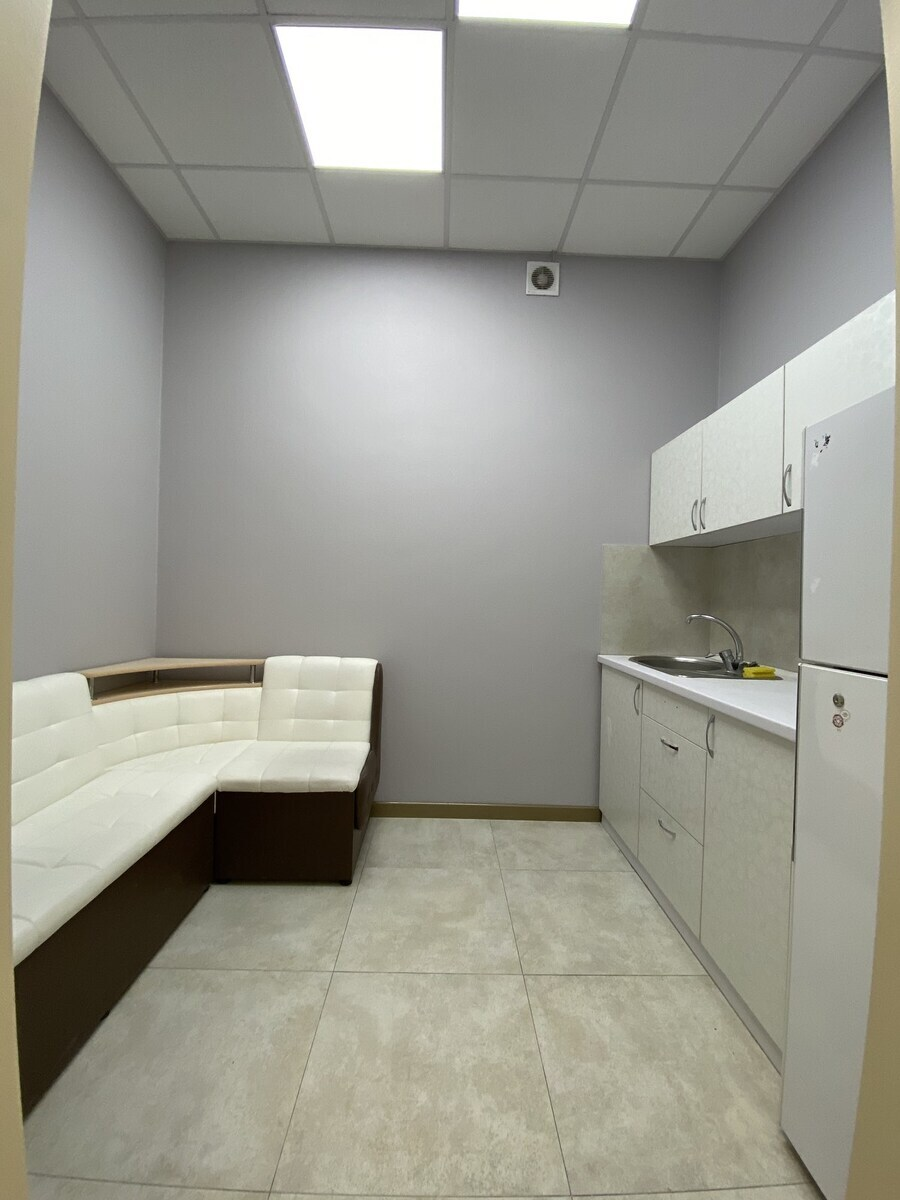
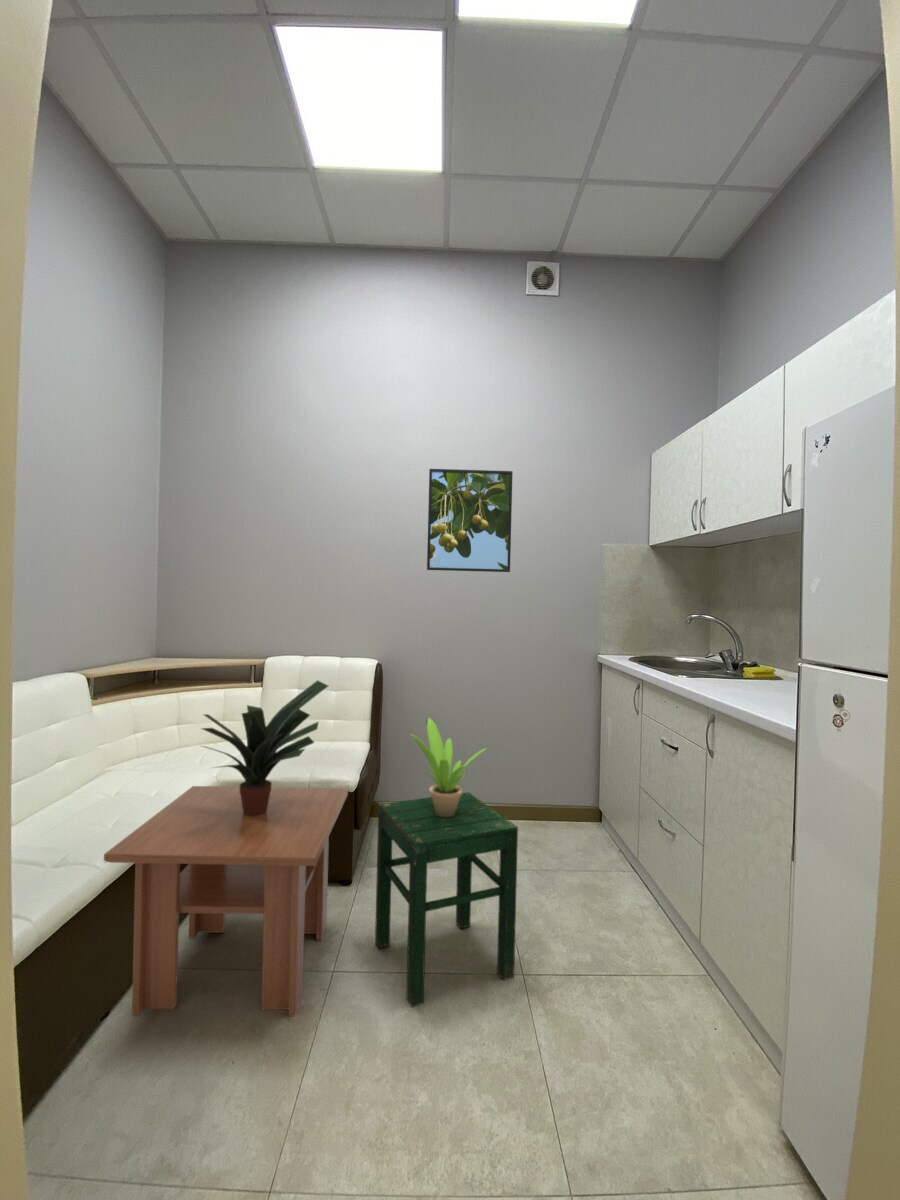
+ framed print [426,468,514,573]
+ stool [374,791,519,1008]
+ potted plant [199,679,329,816]
+ coffee table [103,785,349,1018]
+ potted plant [409,717,488,817]
